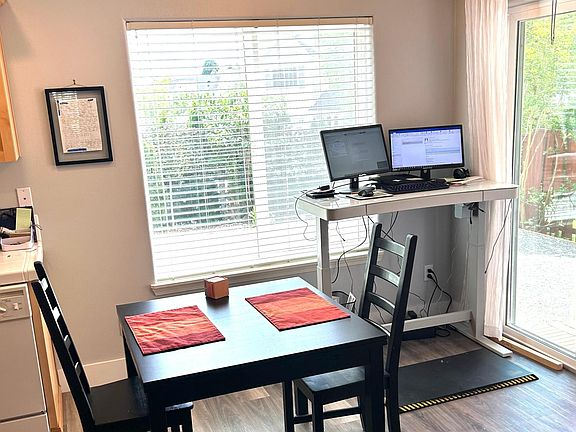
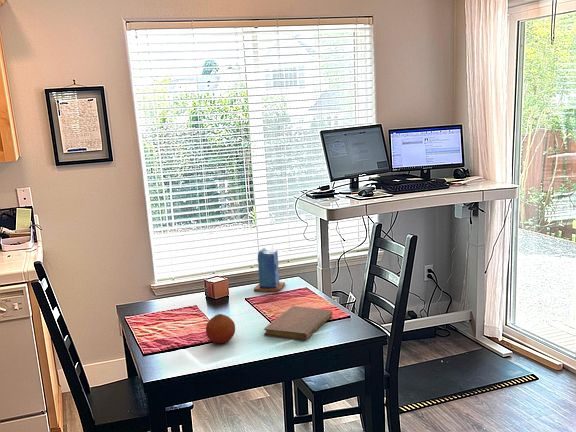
+ fruit [205,313,236,345]
+ candle [253,243,286,293]
+ notebook [263,305,333,342]
